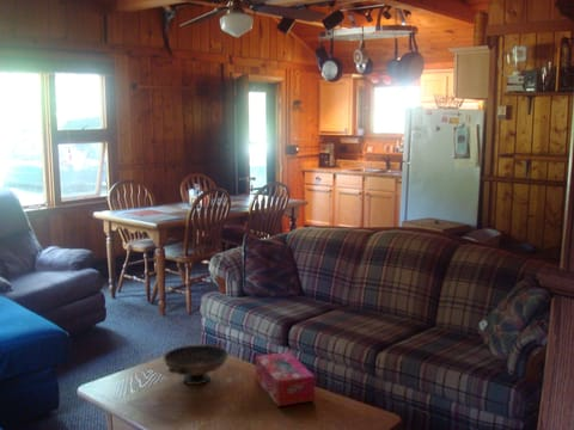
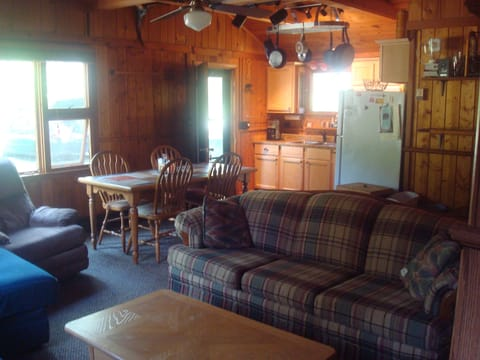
- tissue box [255,351,316,407]
- decorative bowl [161,342,230,386]
